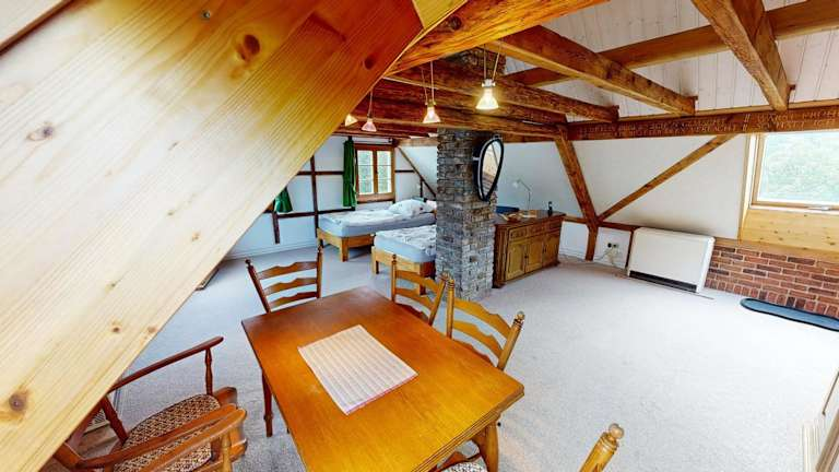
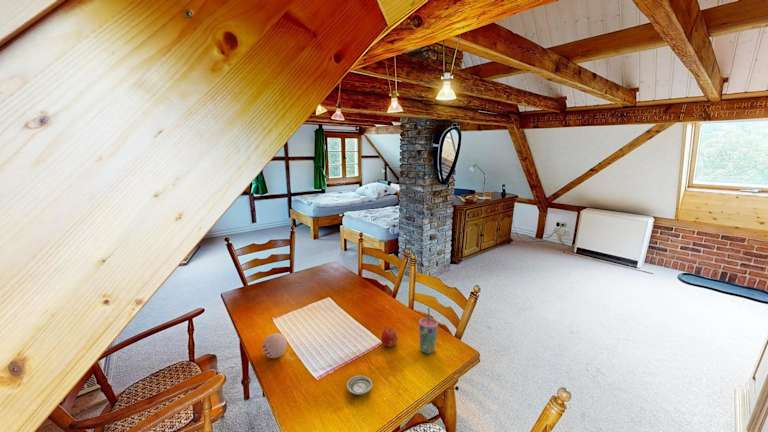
+ saucer [346,375,373,396]
+ fruit [380,326,399,348]
+ decorative ball [262,332,288,359]
+ cup [418,307,439,355]
